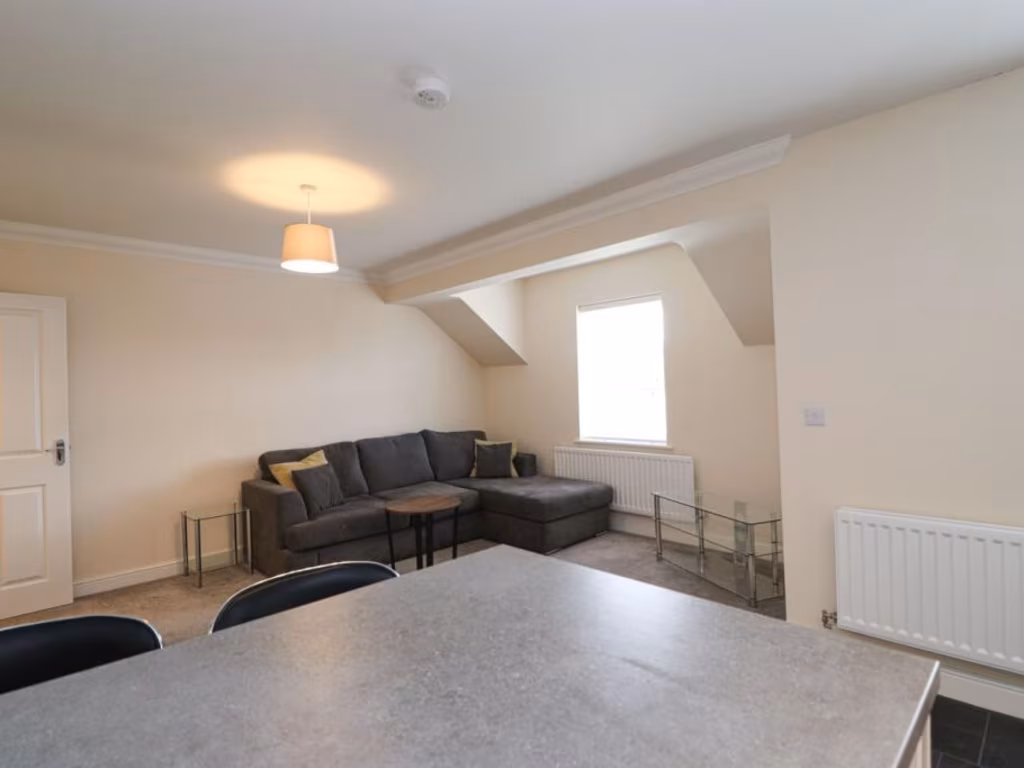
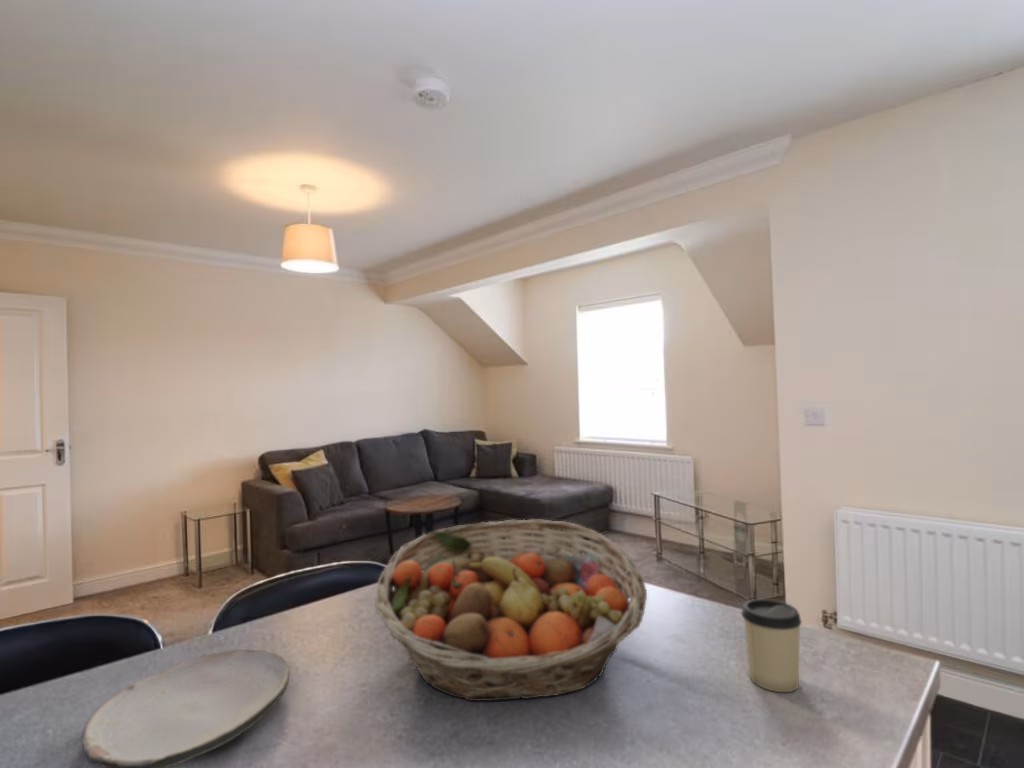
+ cup [741,598,803,693]
+ plate [81,648,291,768]
+ fruit basket [374,518,648,702]
